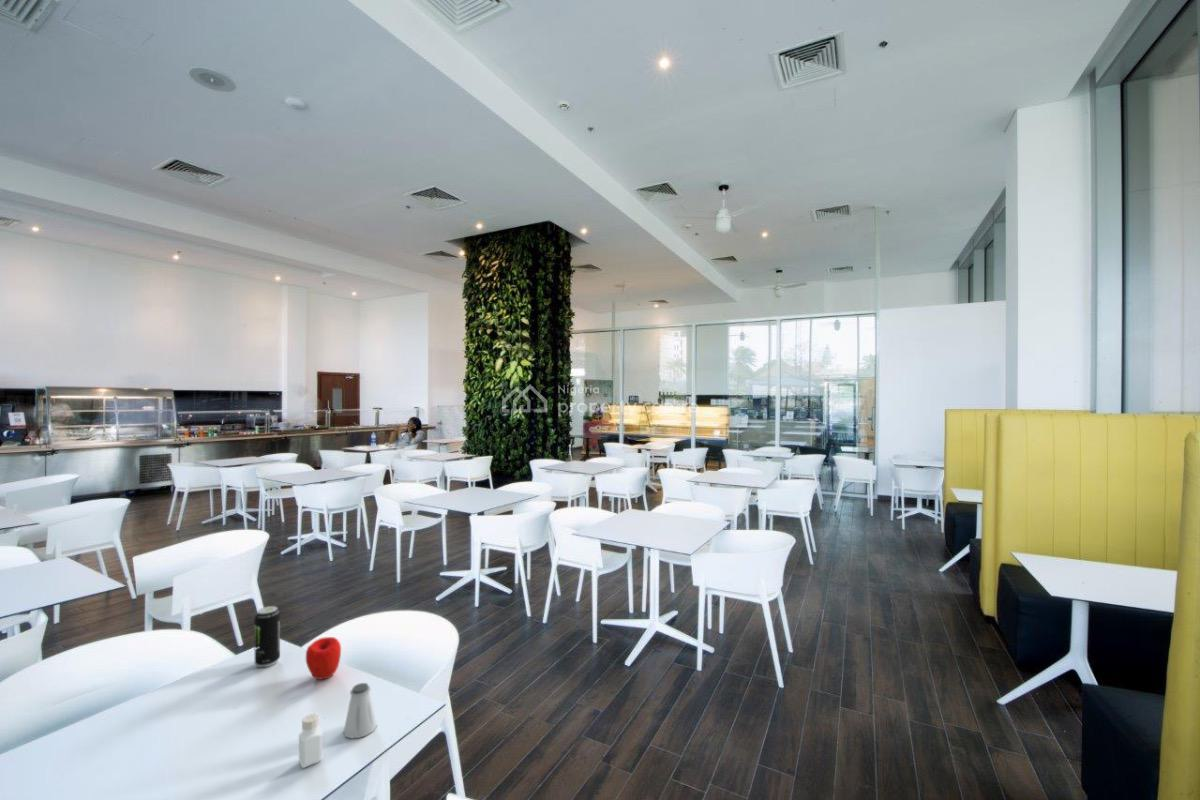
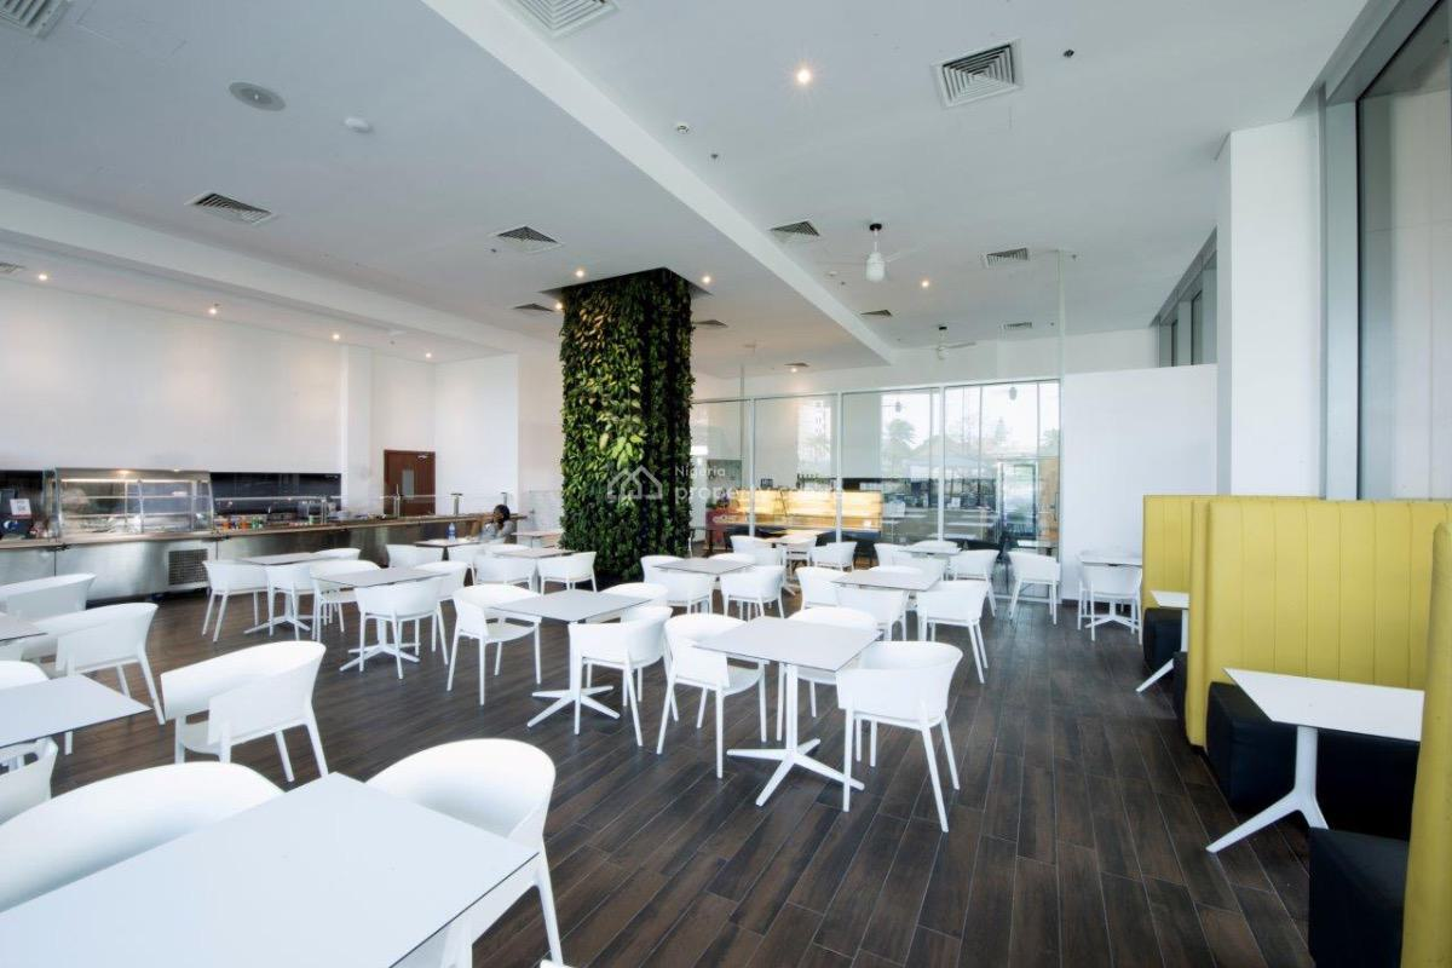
- beverage can [253,605,281,668]
- apple [305,636,342,680]
- pepper shaker [298,712,323,769]
- saltshaker [343,682,378,739]
